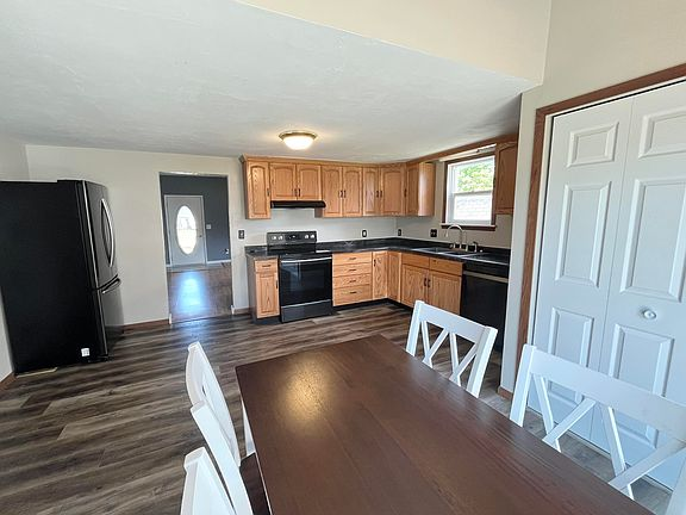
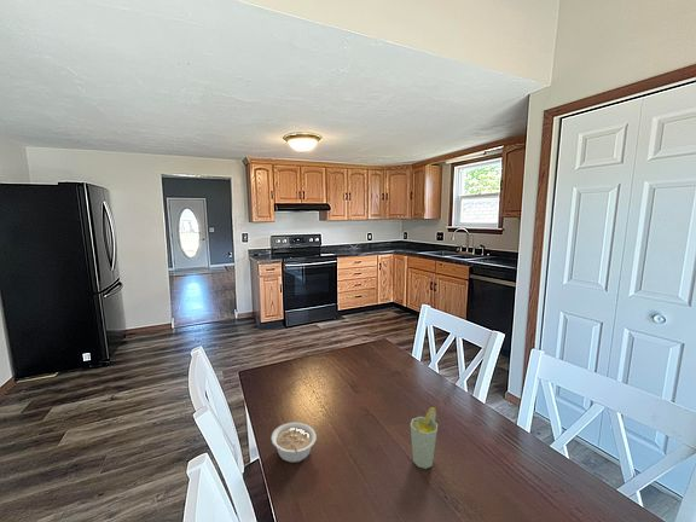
+ cup [410,407,439,470]
+ legume [271,422,318,463]
